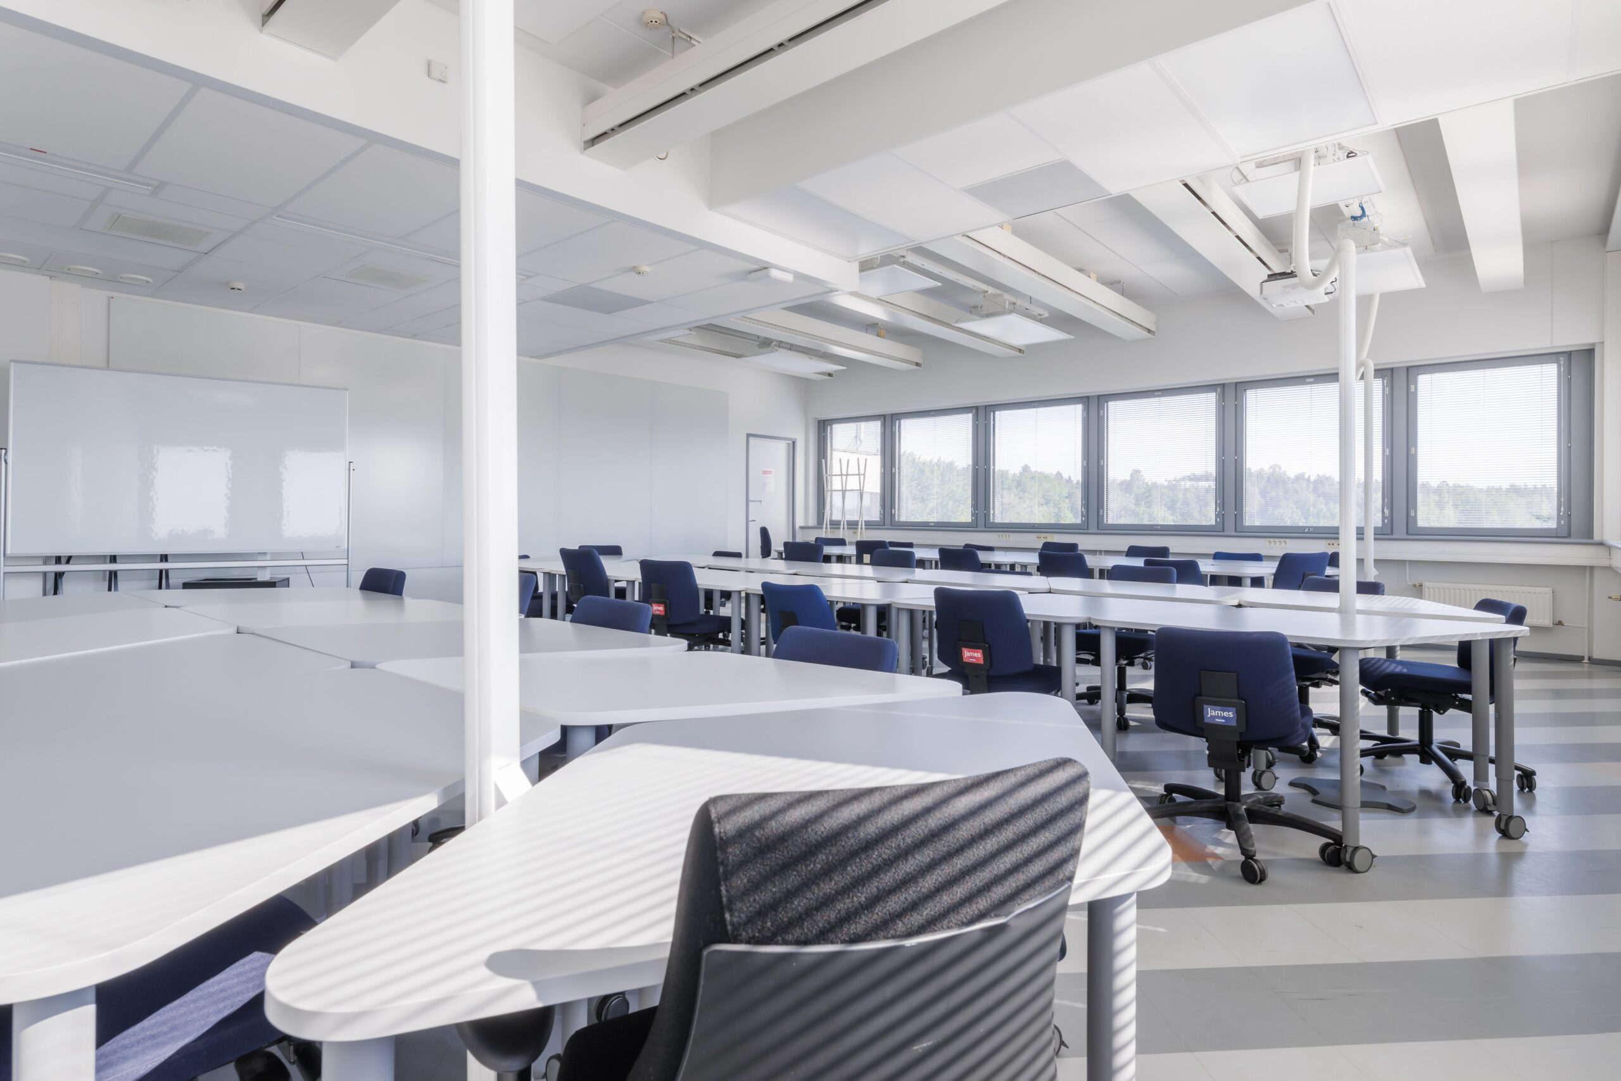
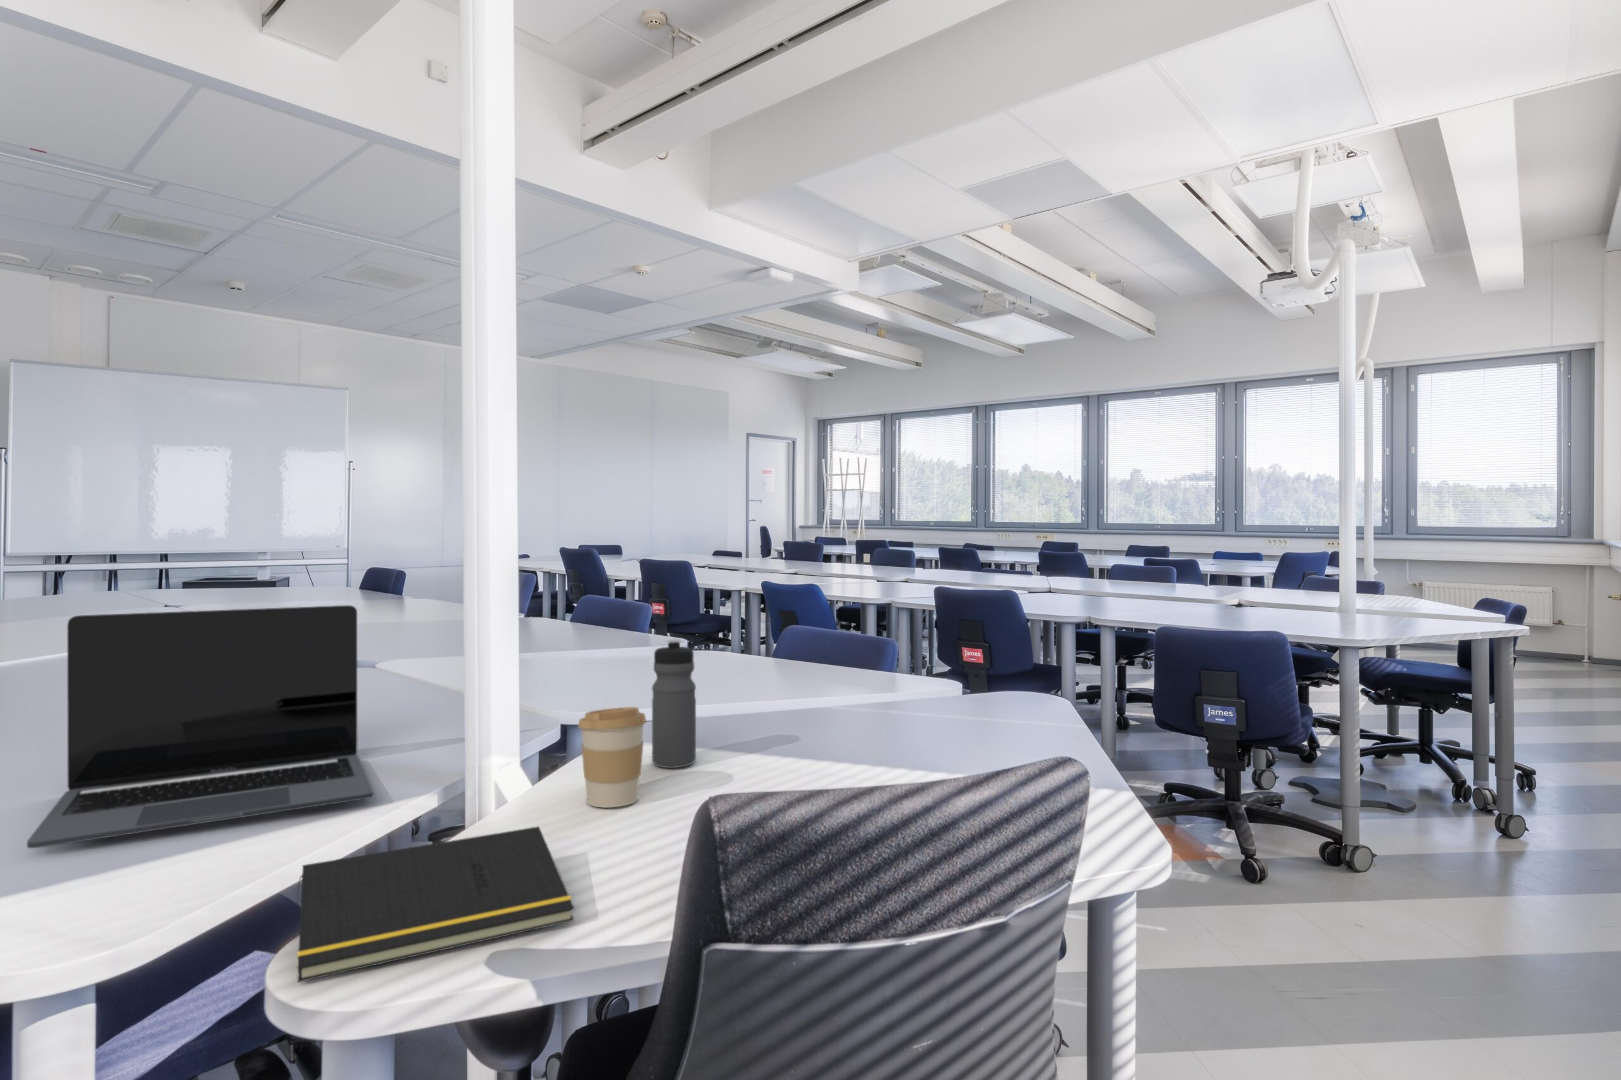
+ coffee cup [578,706,648,808]
+ laptop [27,605,374,849]
+ notepad [294,826,575,982]
+ water bottle [651,639,696,769]
